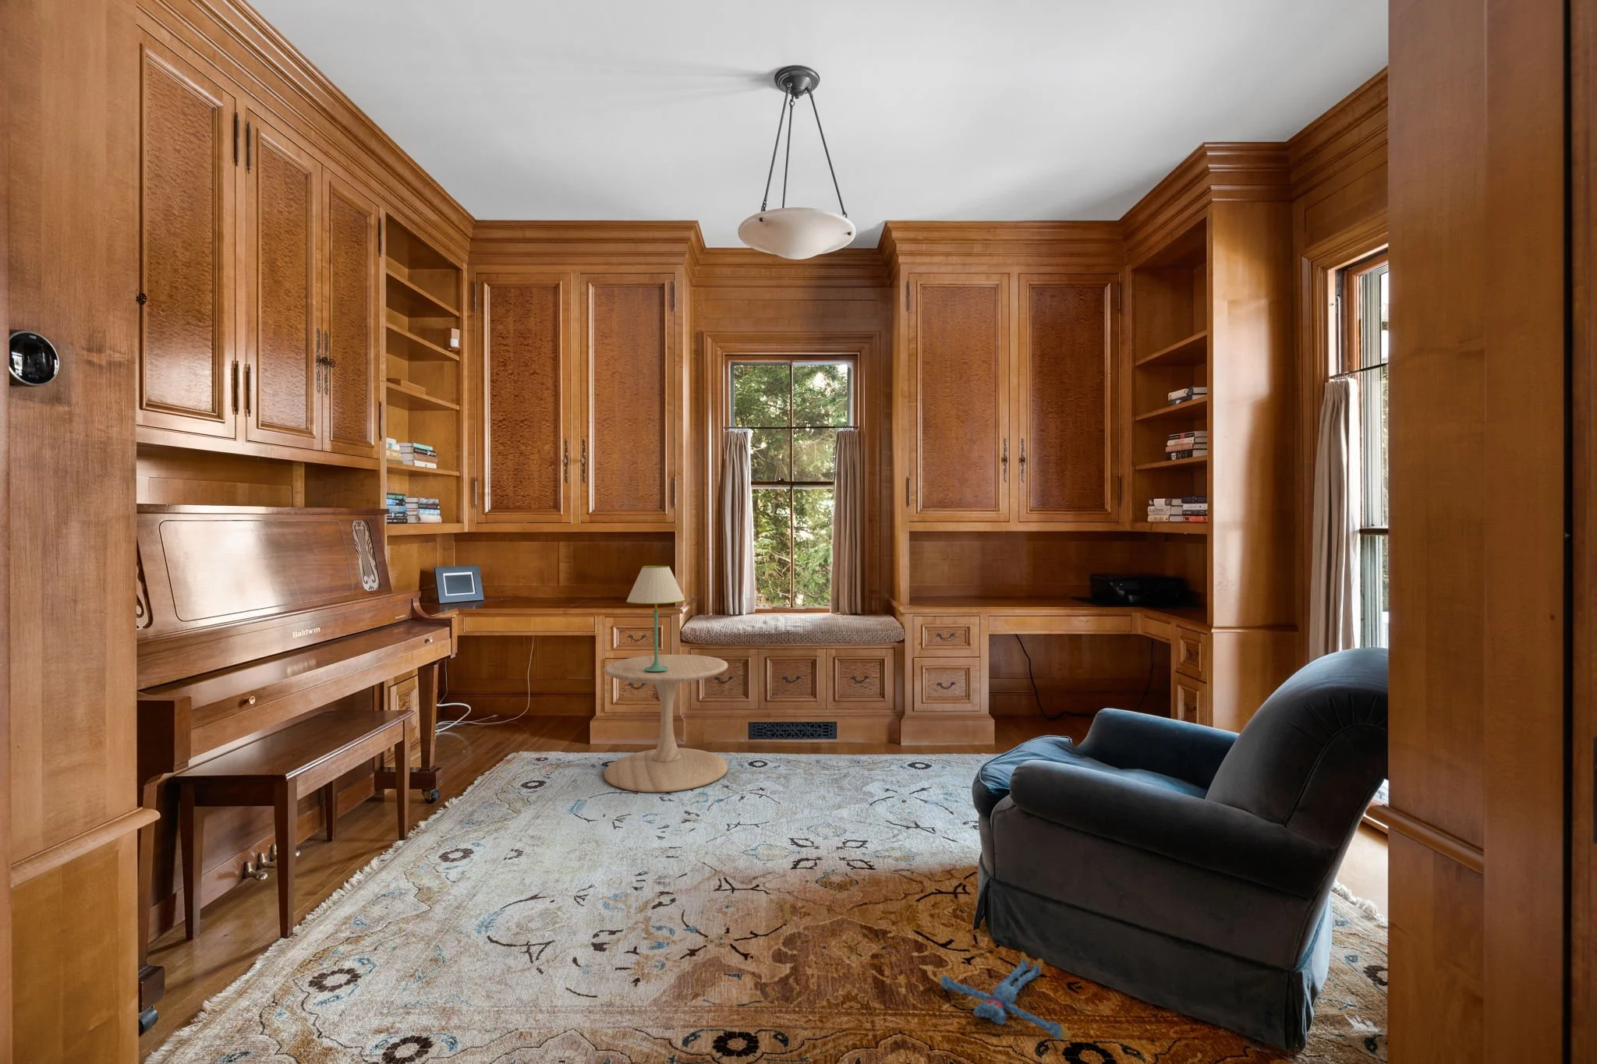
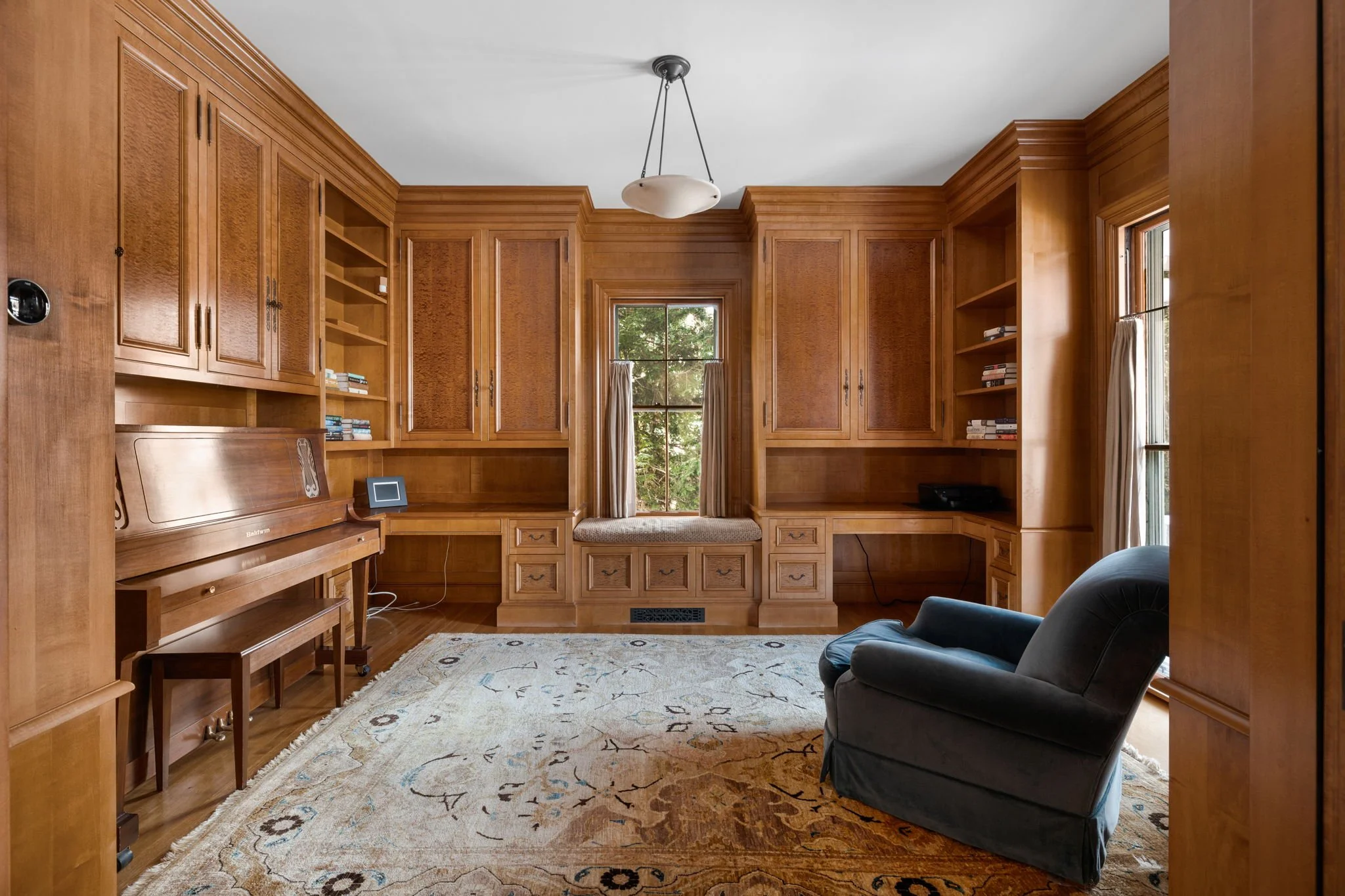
- plush toy [934,951,1072,1040]
- side table [603,654,729,793]
- table lamp [626,565,686,672]
